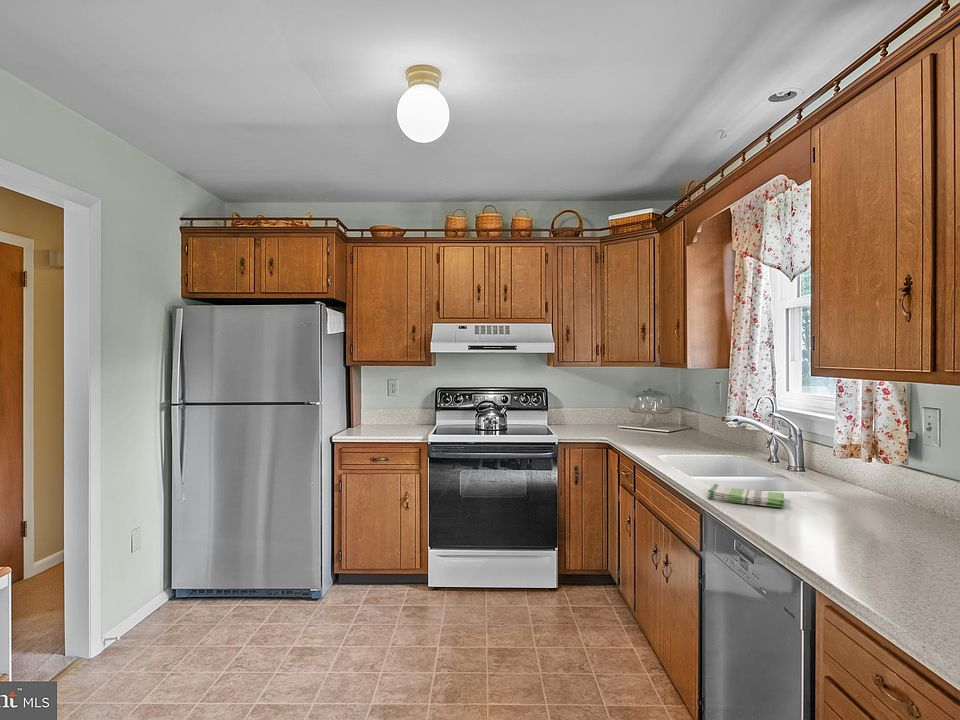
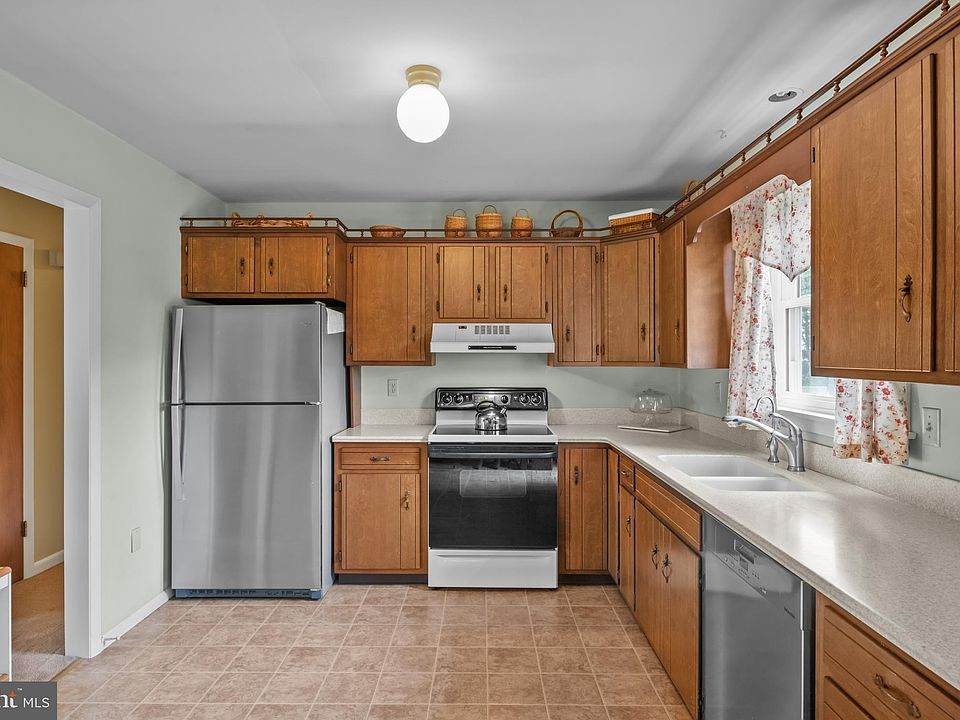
- dish towel [706,483,785,508]
